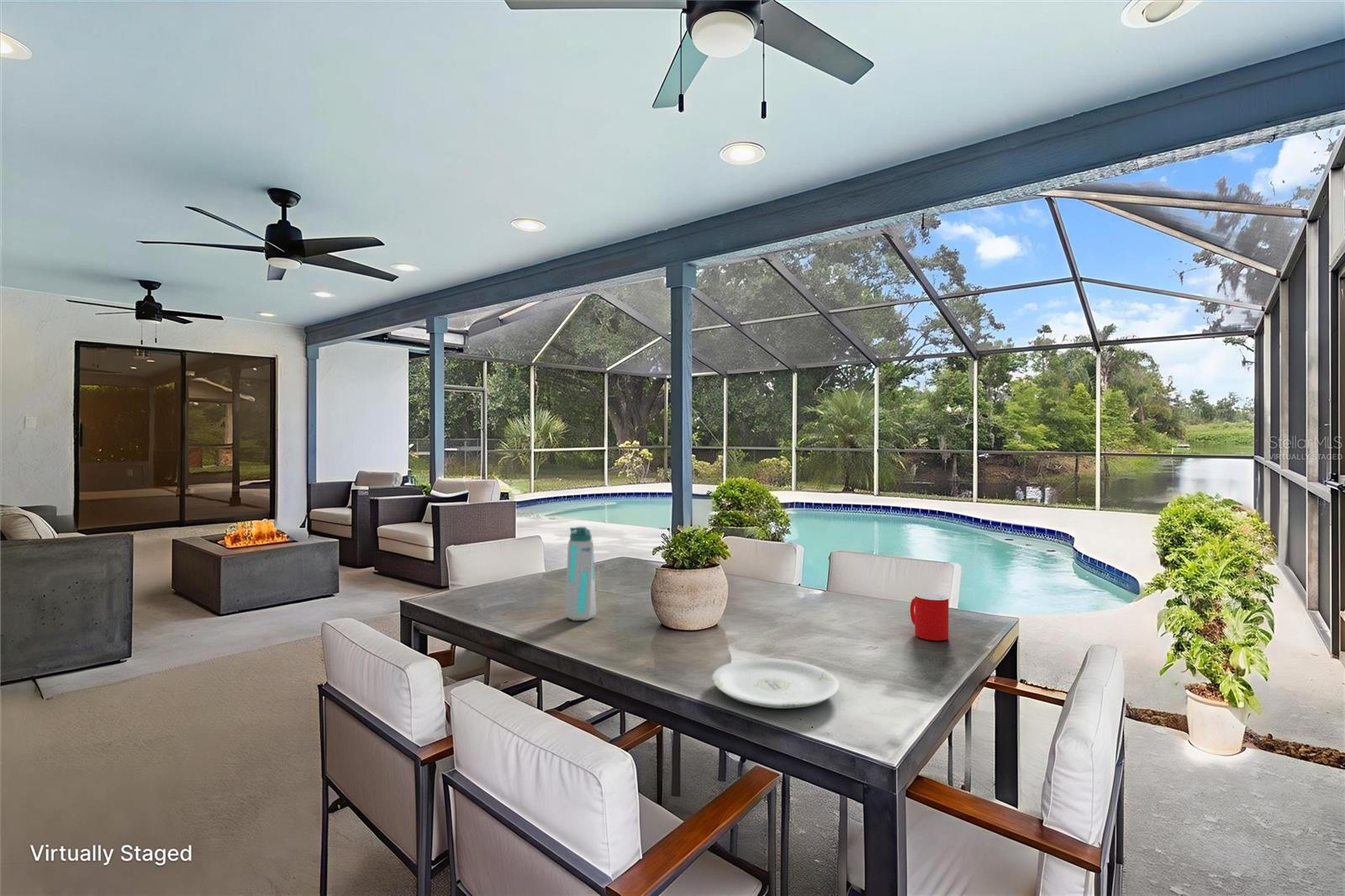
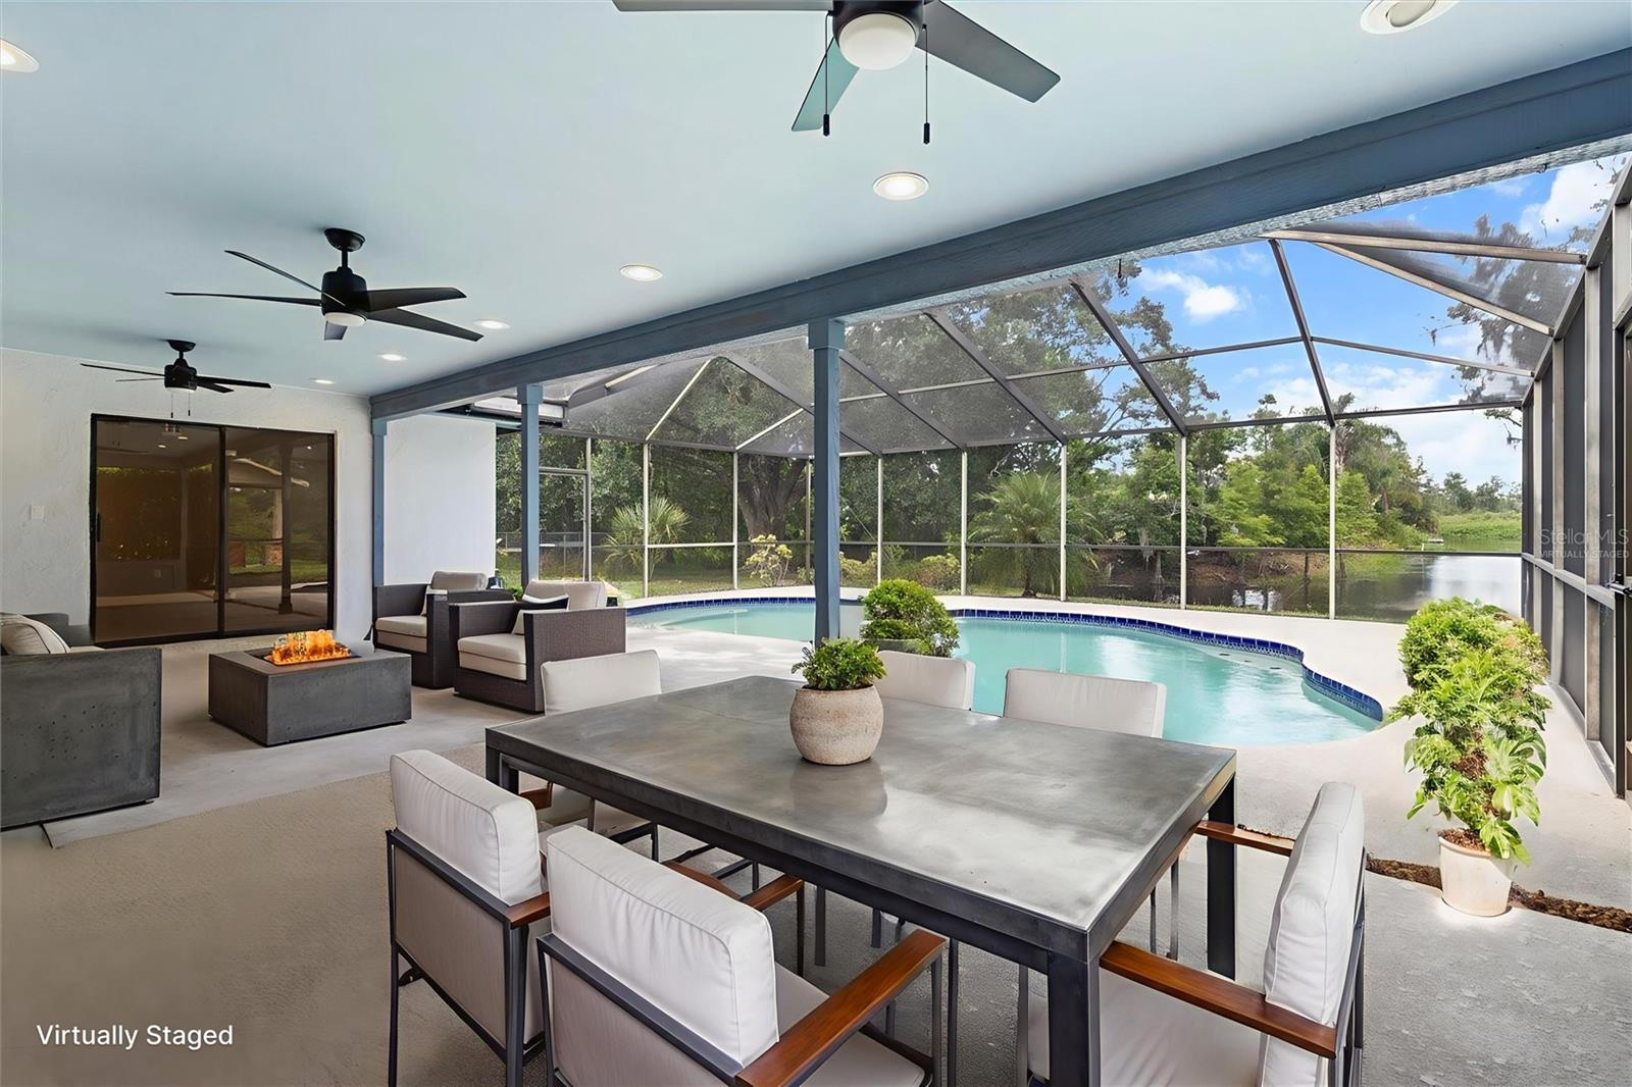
- cup [910,592,949,641]
- water bottle [564,526,597,621]
- plate [711,657,840,709]
